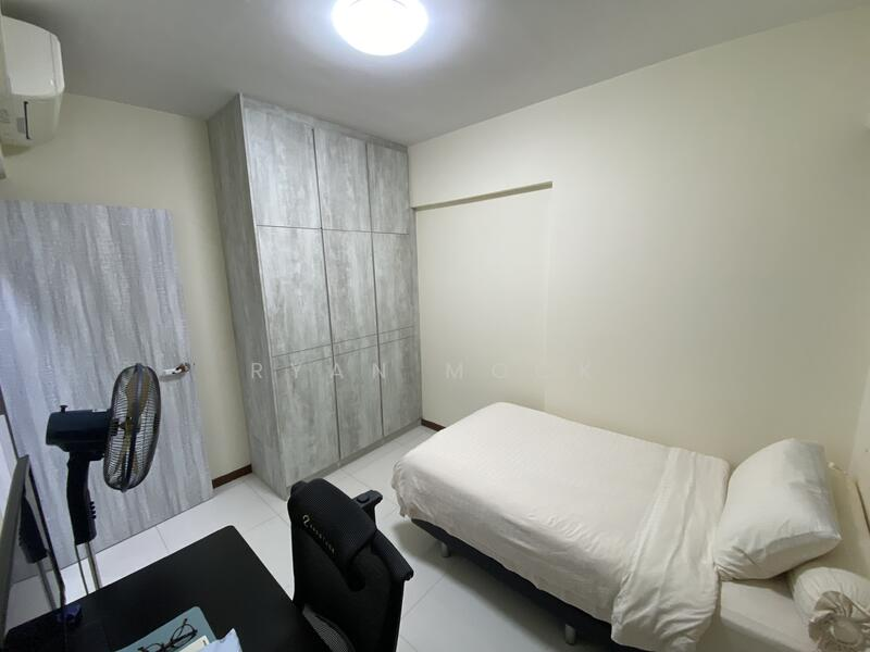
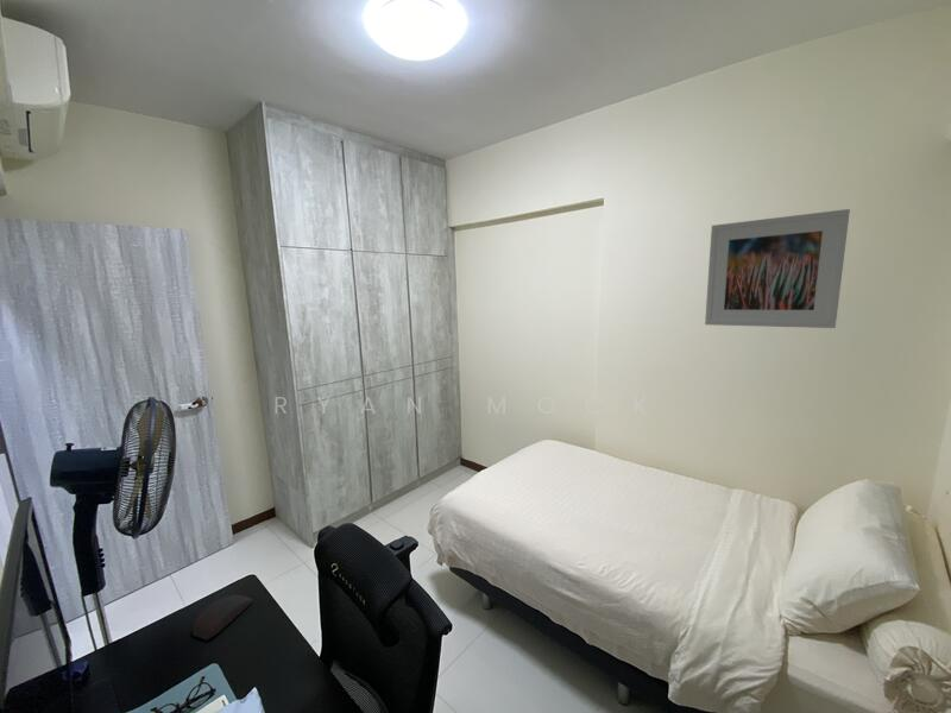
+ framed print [704,208,851,329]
+ computer mouse [191,594,254,641]
